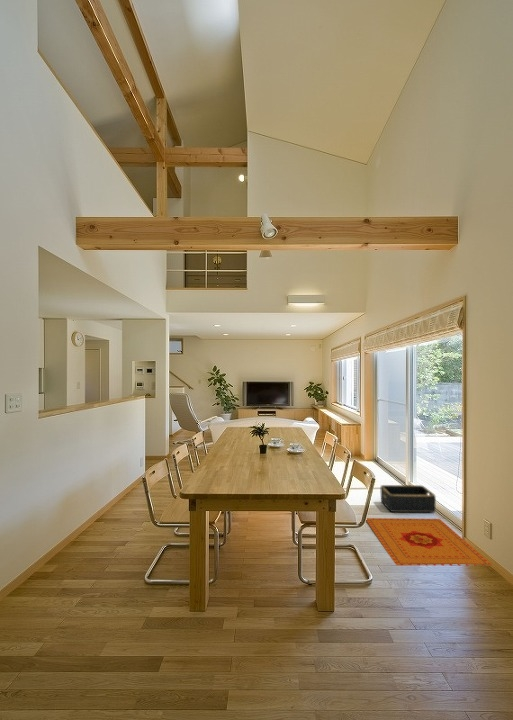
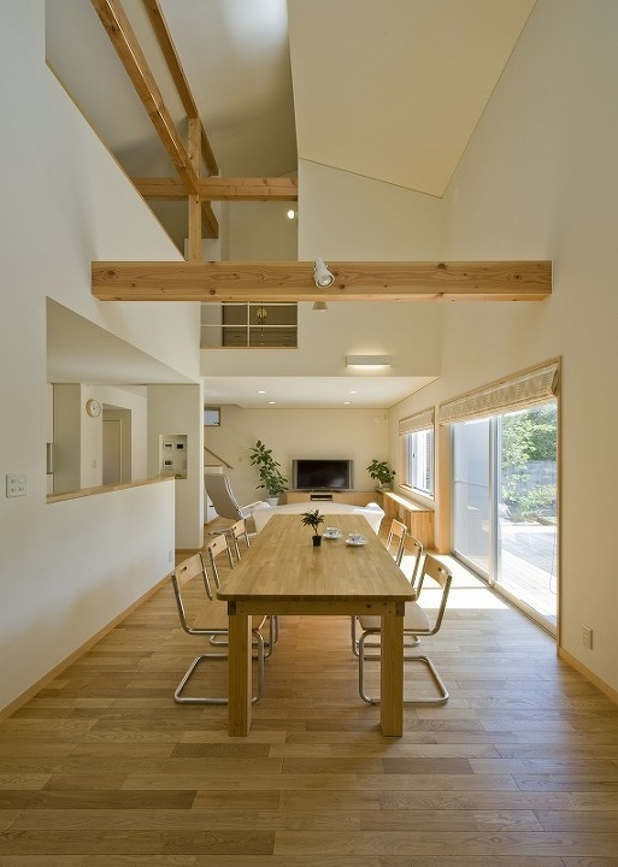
- doormat [365,517,492,567]
- basket [380,484,437,513]
